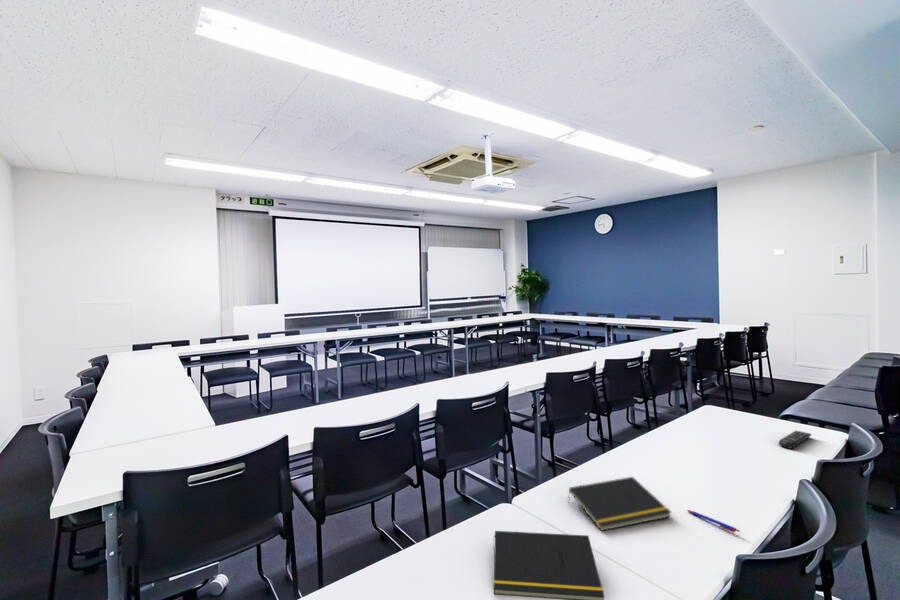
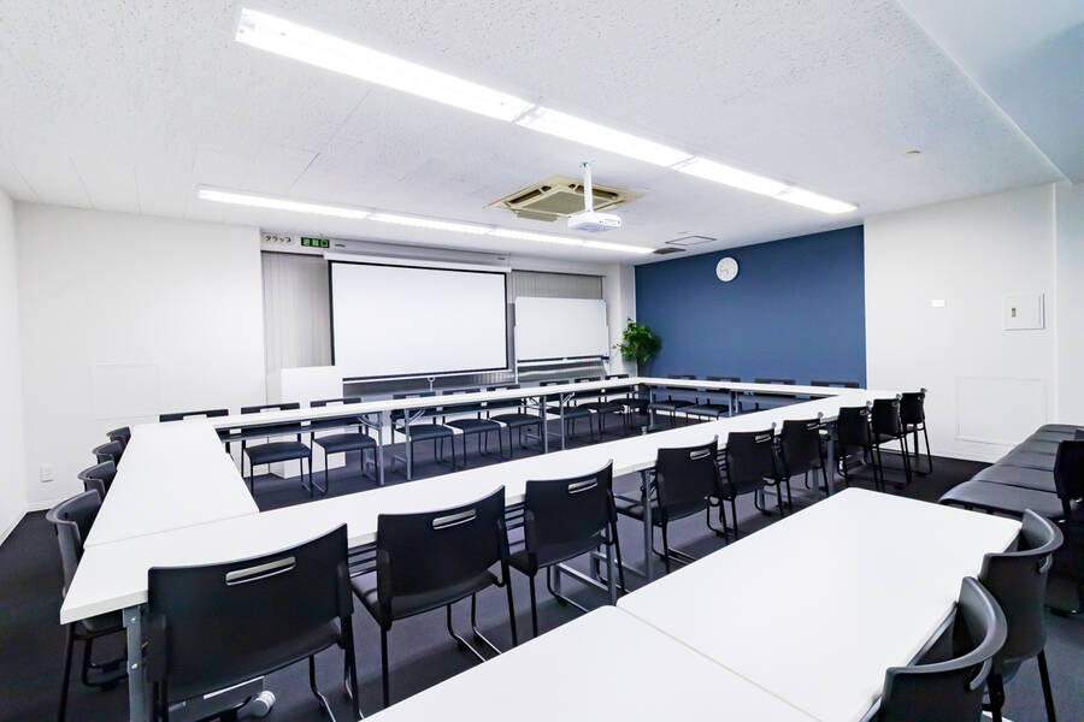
- remote control [778,430,812,450]
- pen [686,509,740,533]
- notepad [567,476,673,532]
- notepad [492,530,605,600]
